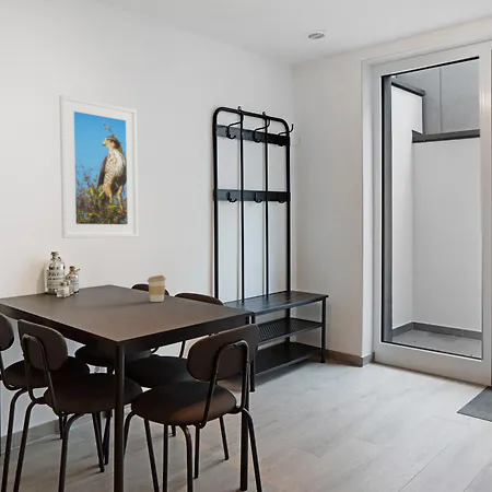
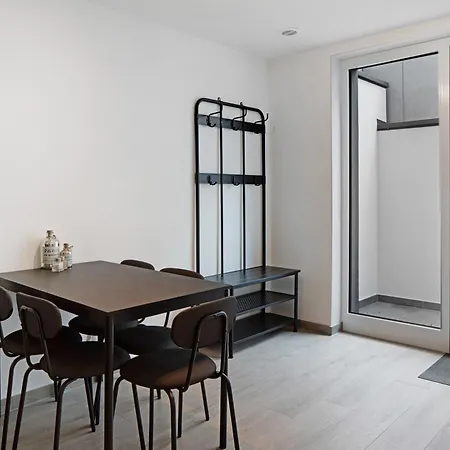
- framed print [58,94,140,239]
- coffee cup [147,274,166,303]
